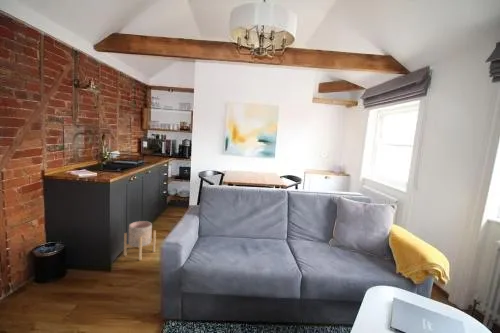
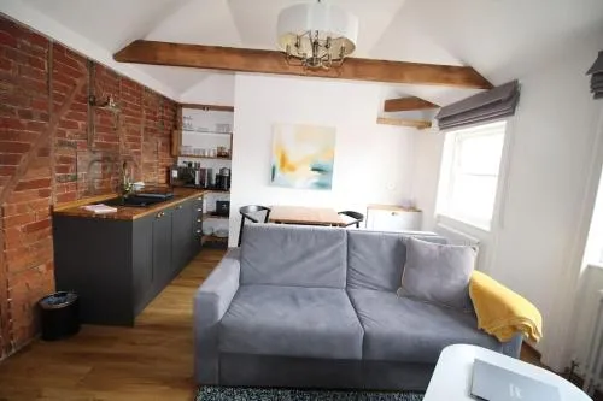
- planter [123,220,157,261]
